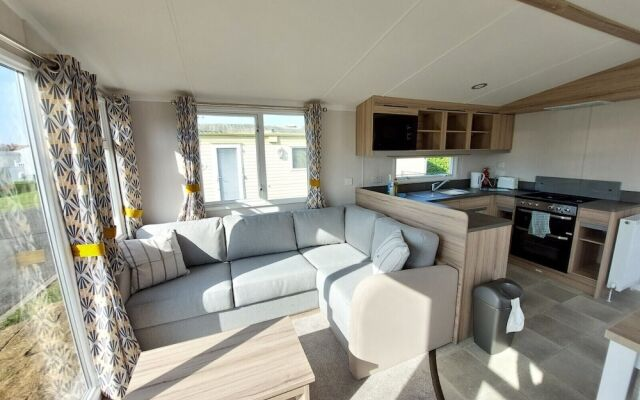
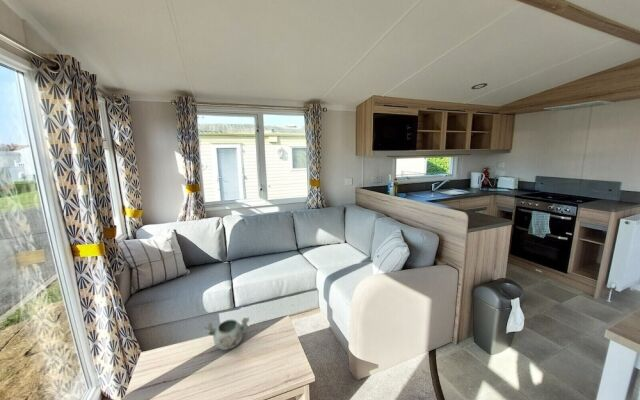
+ decorative bowl [203,316,250,351]
